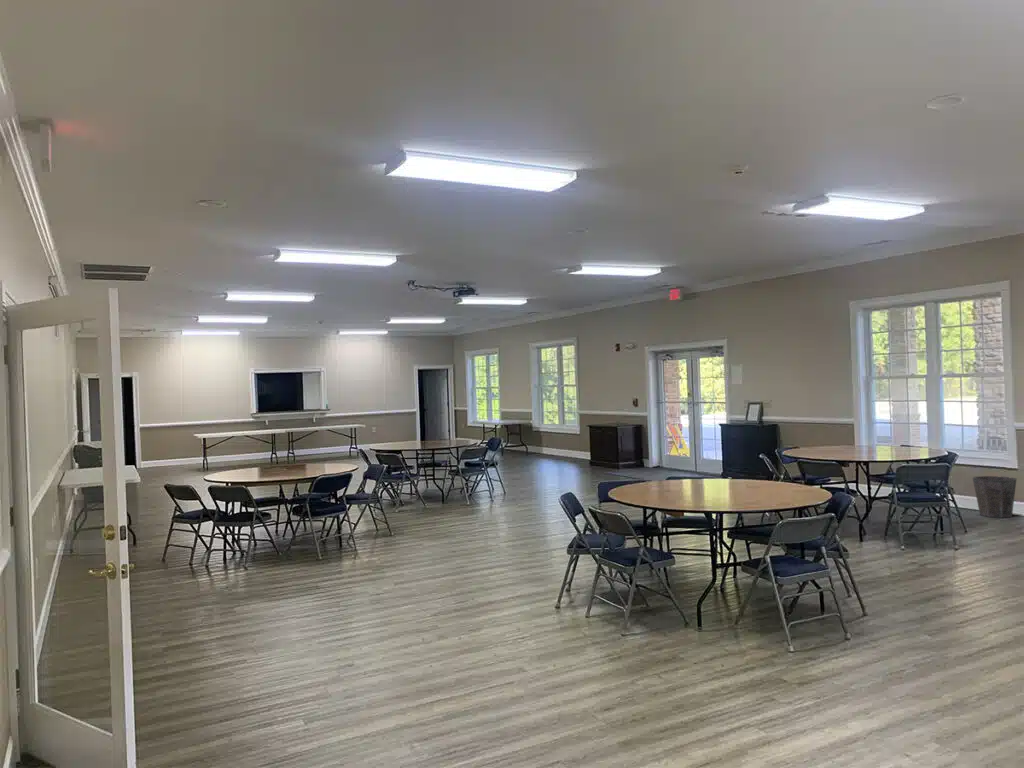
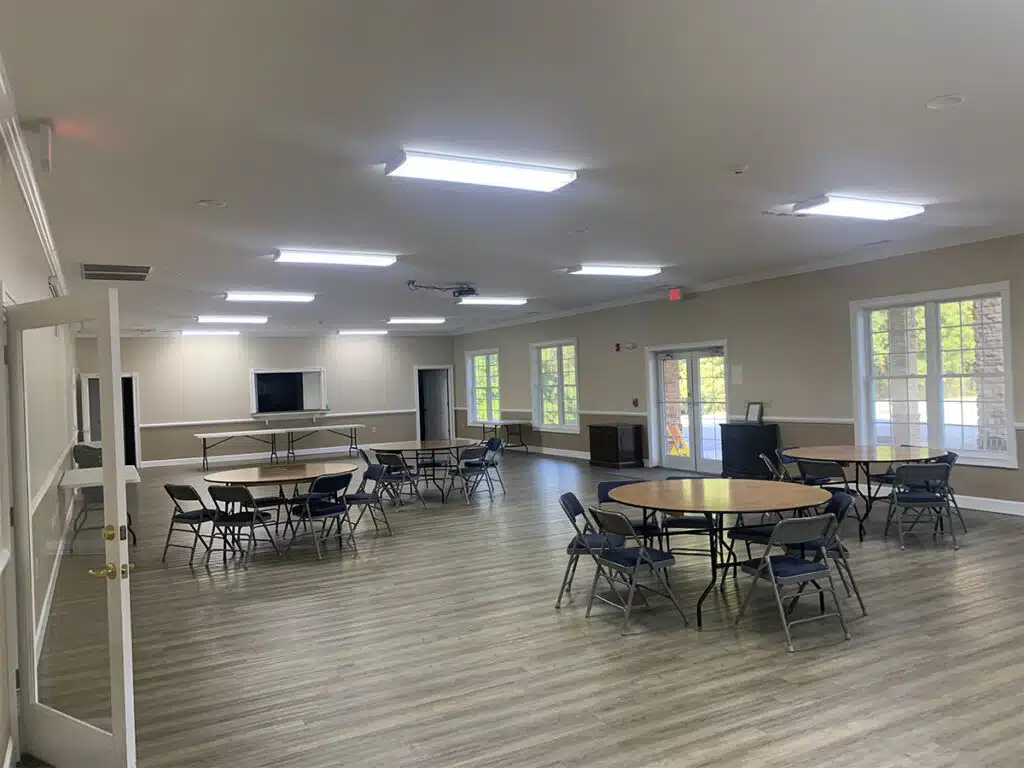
- waste bin [972,475,1018,519]
